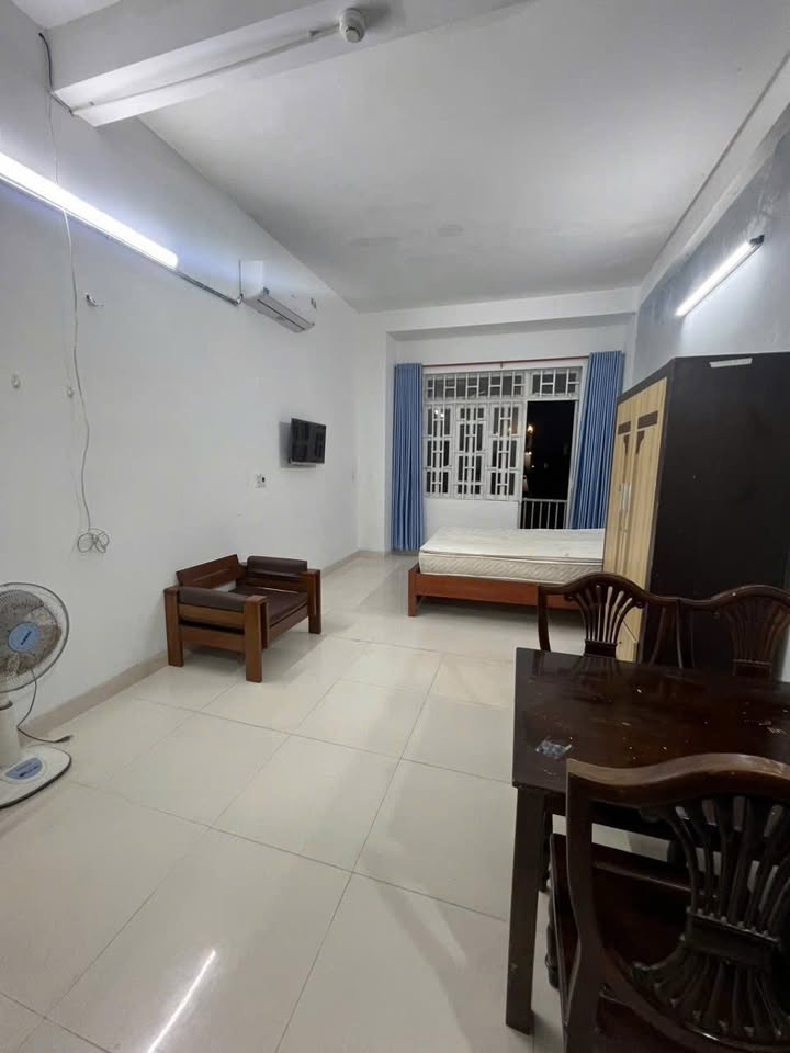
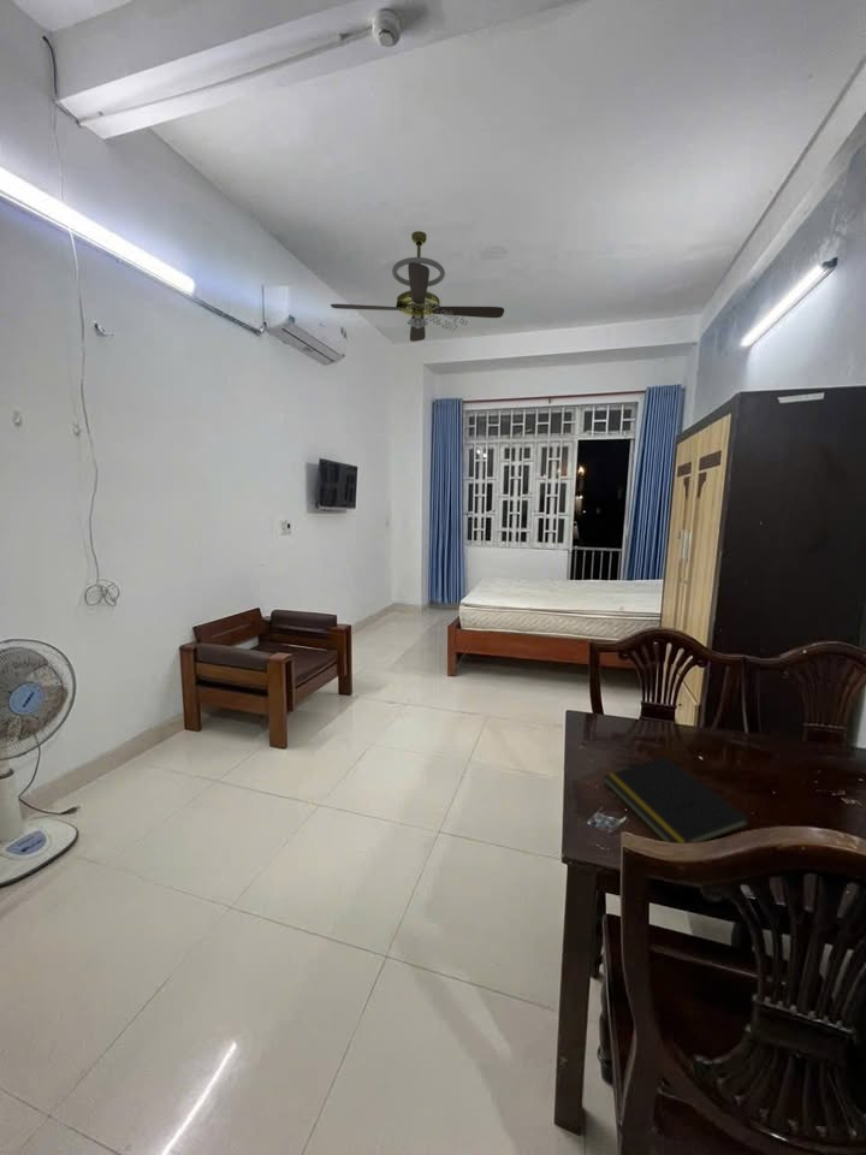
+ notepad [603,756,751,845]
+ ceiling fan [330,230,505,343]
